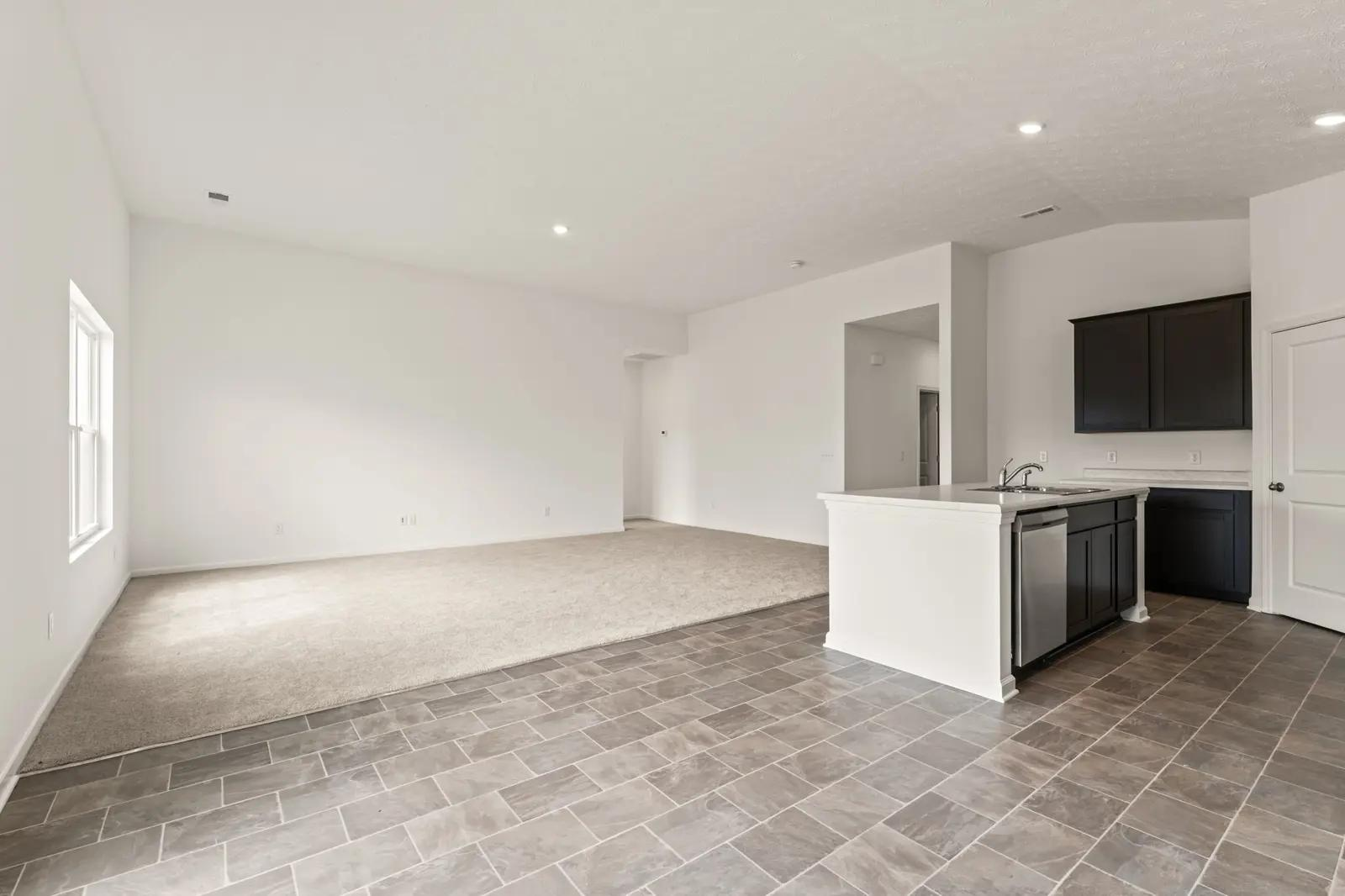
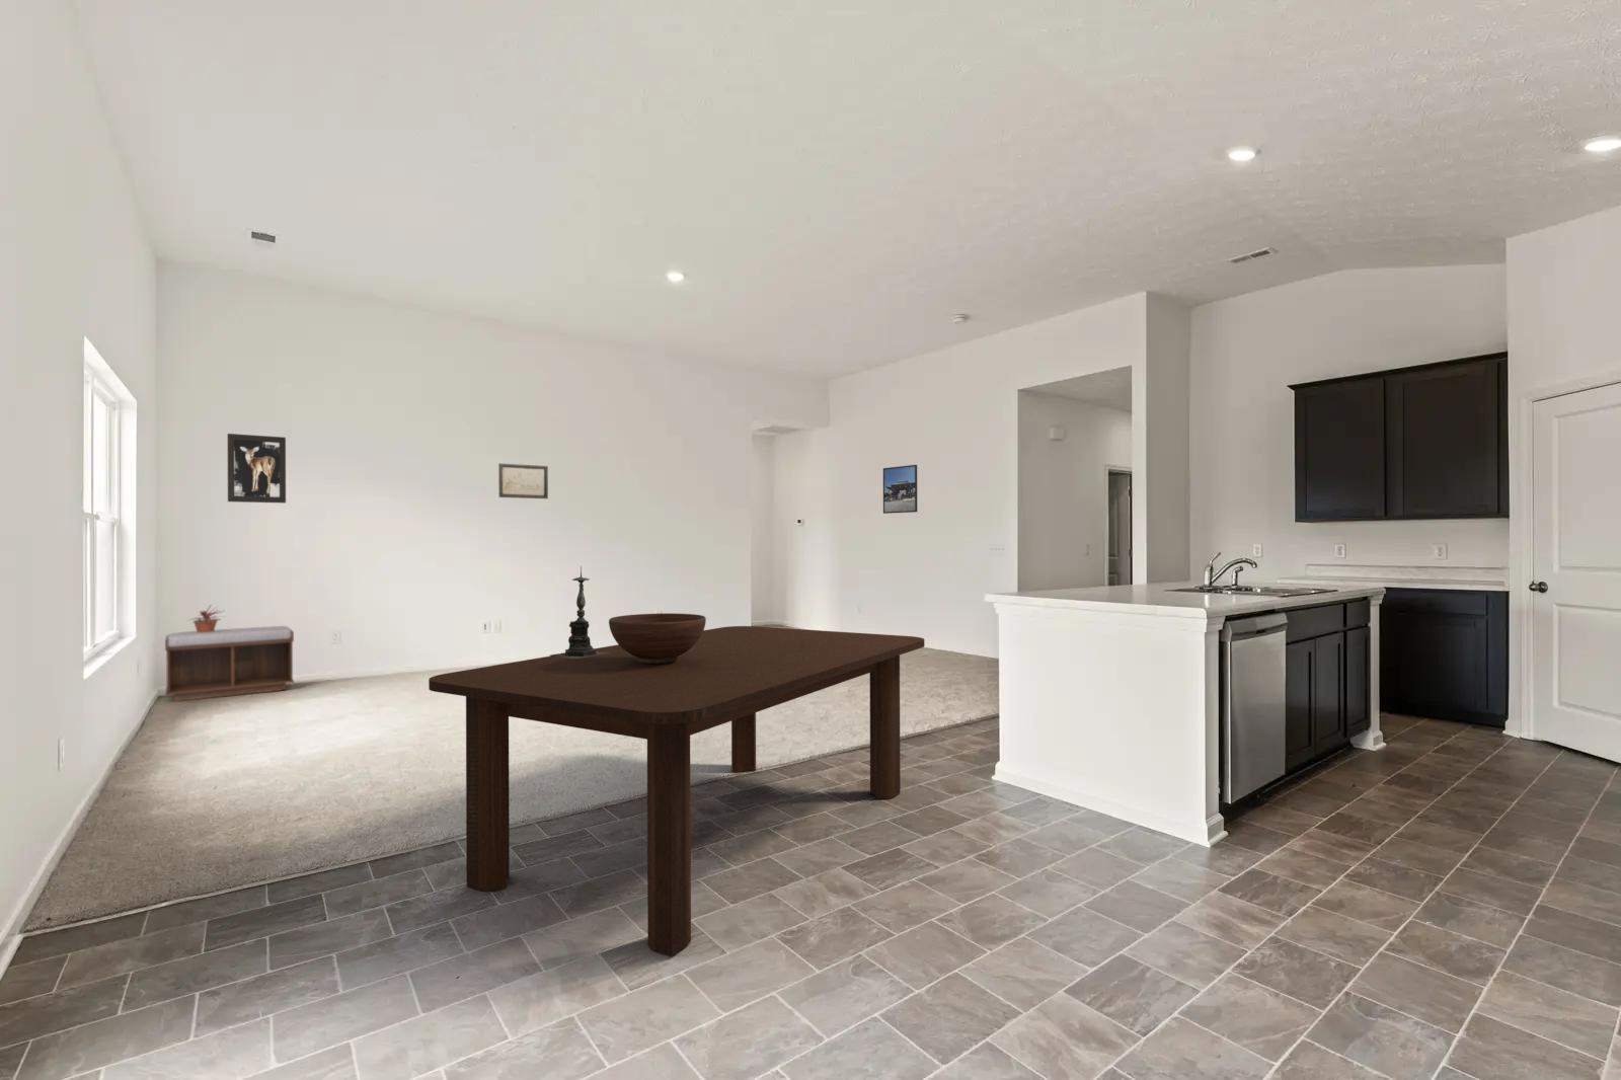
+ bench [164,626,295,702]
+ wall art [498,462,550,499]
+ candle holder [550,565,612,658]
+ wall art [227,433,287,505]
+ fruit bowl [607,612,707,664]
+ potted plant [187,603,227,632]
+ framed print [882,464,918,515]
+ dining table [428,626,924,957]
